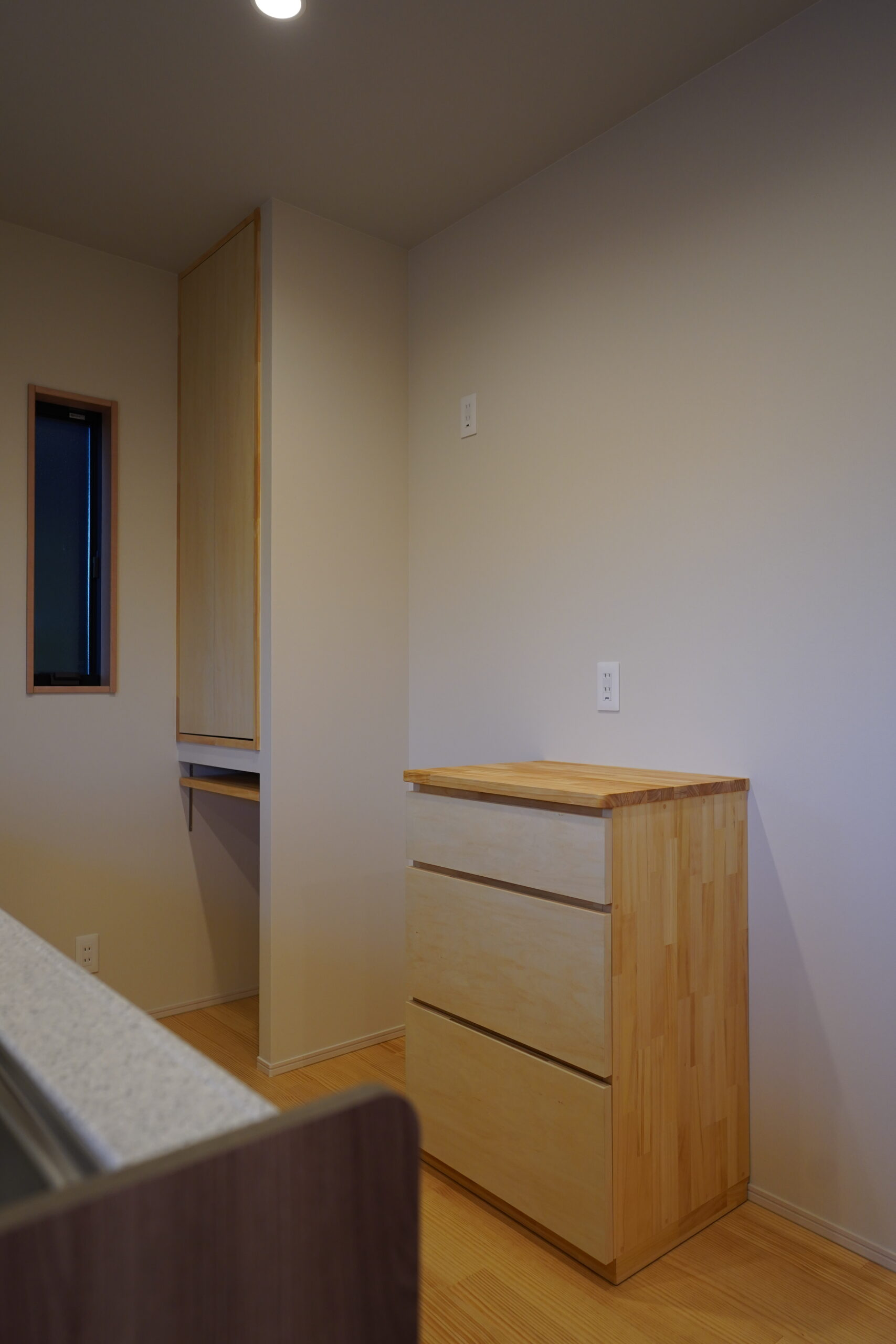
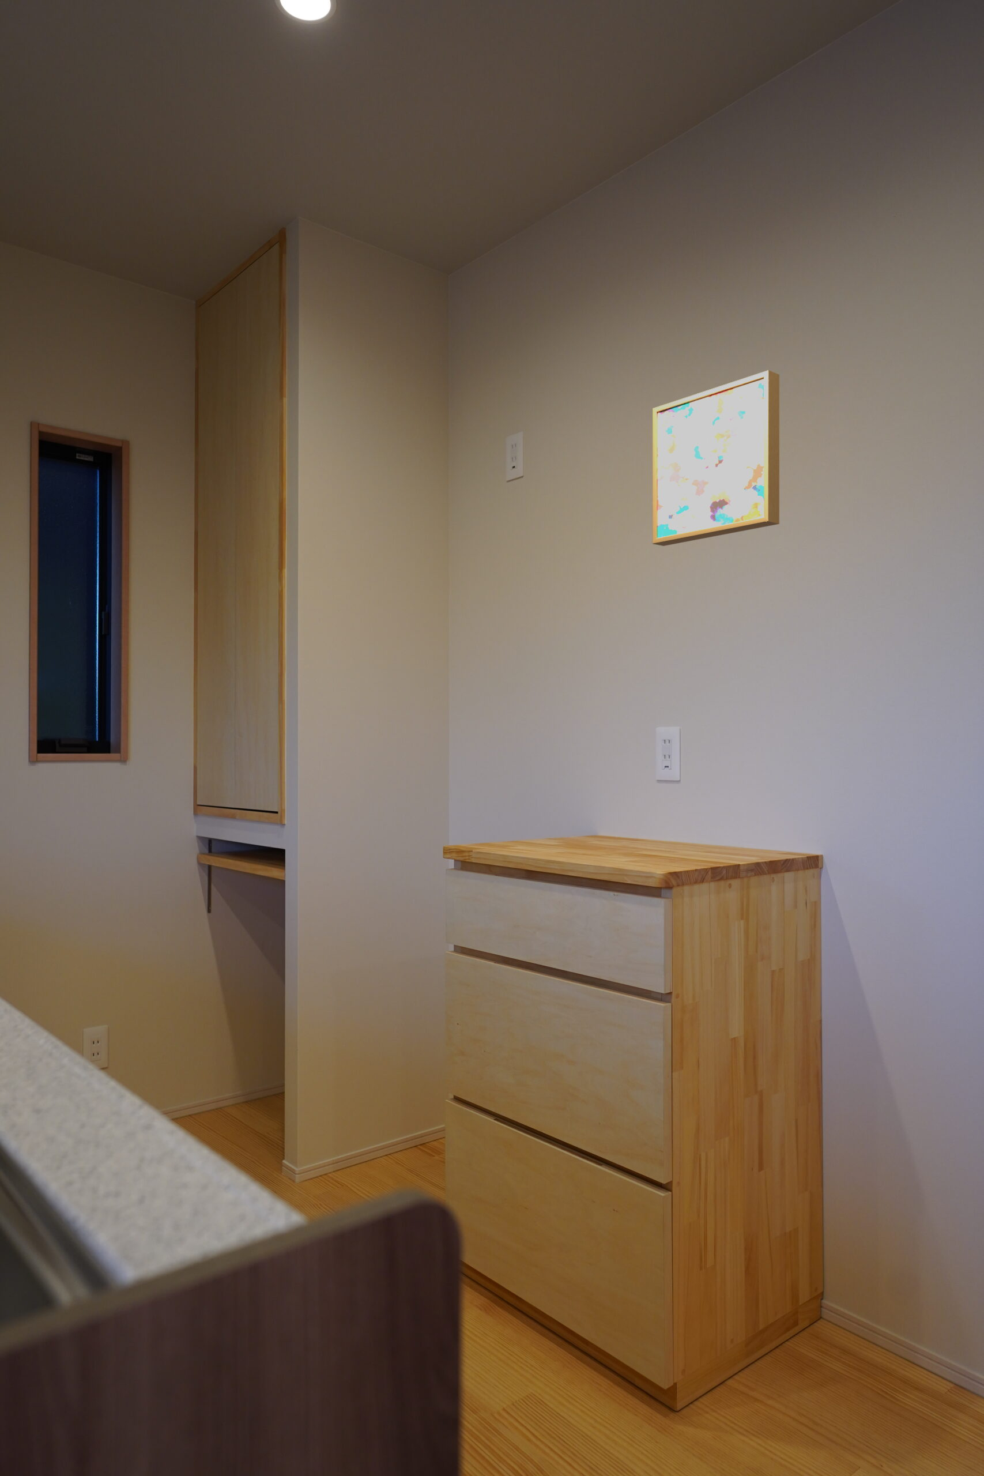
+ wall art [652,370,780,547]
